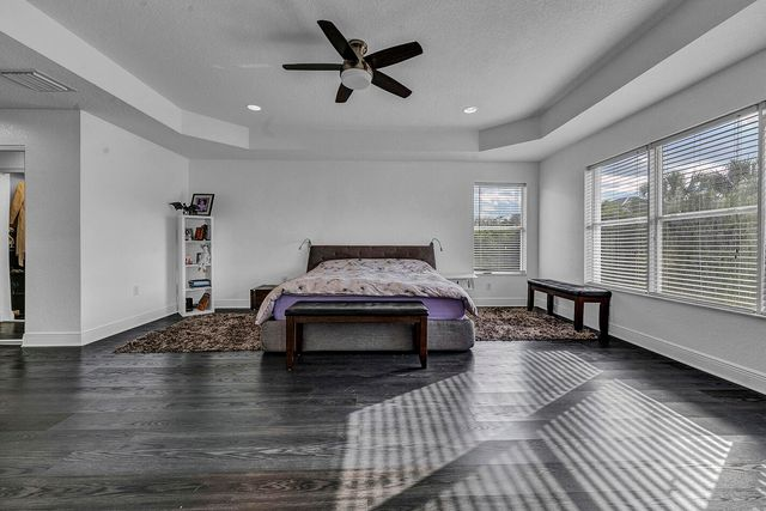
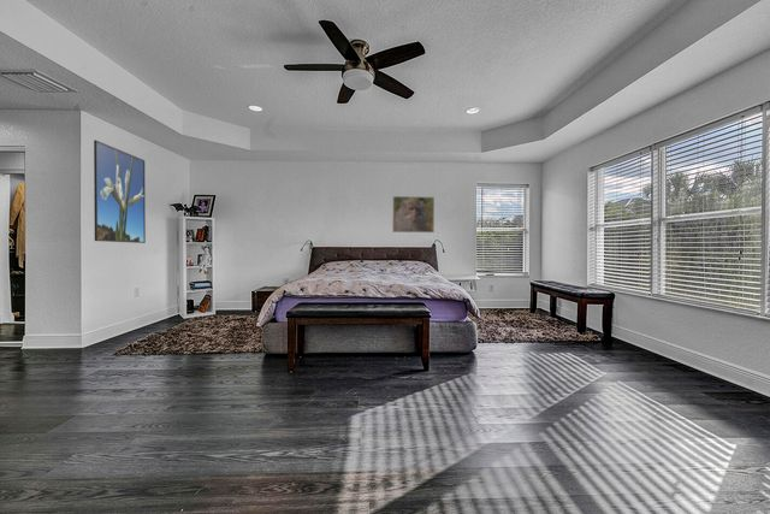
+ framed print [93,138,147,244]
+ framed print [391,195,436,234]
